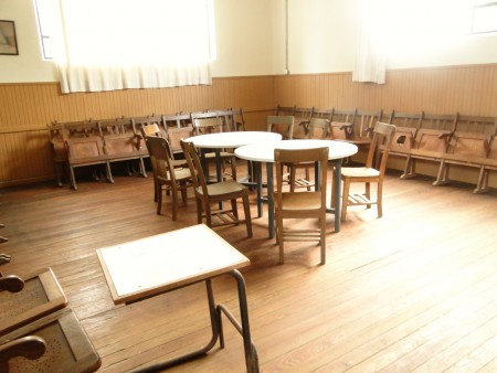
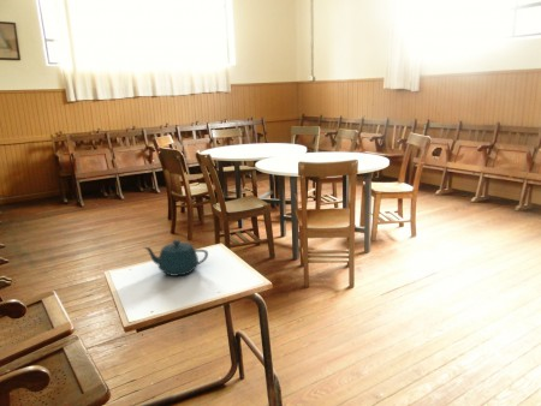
+ teapot [143,239,209,277]
